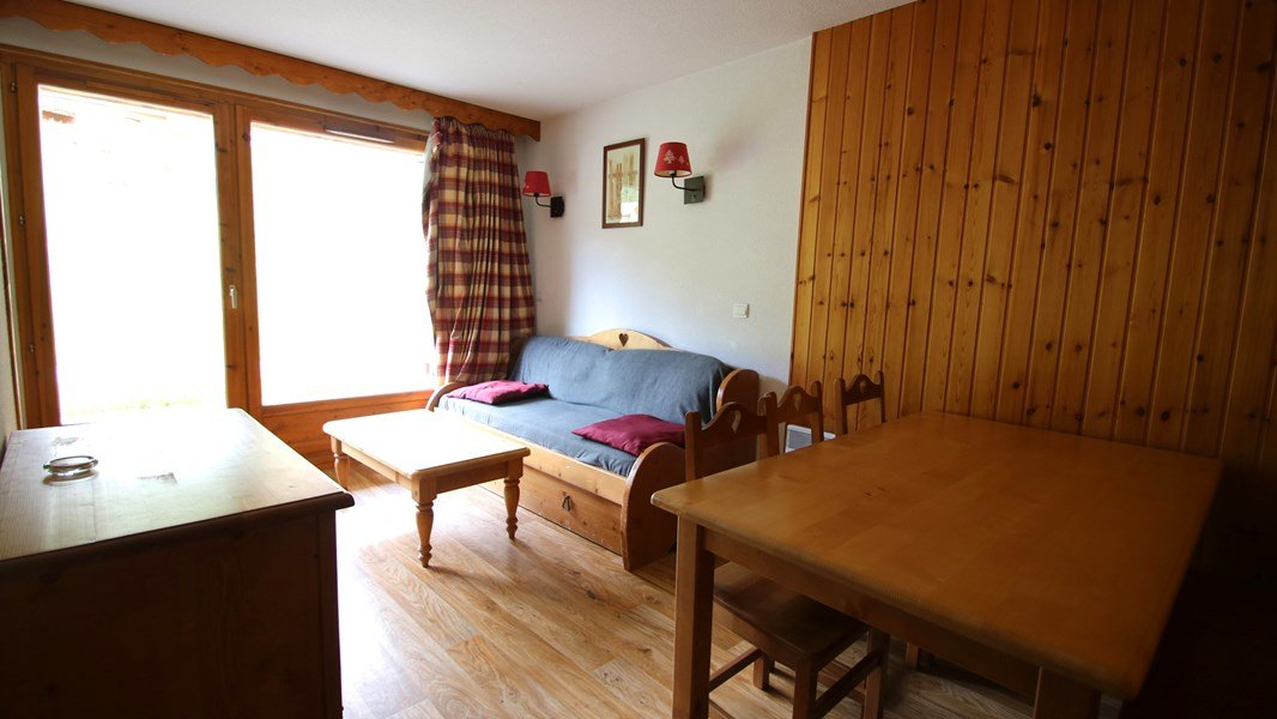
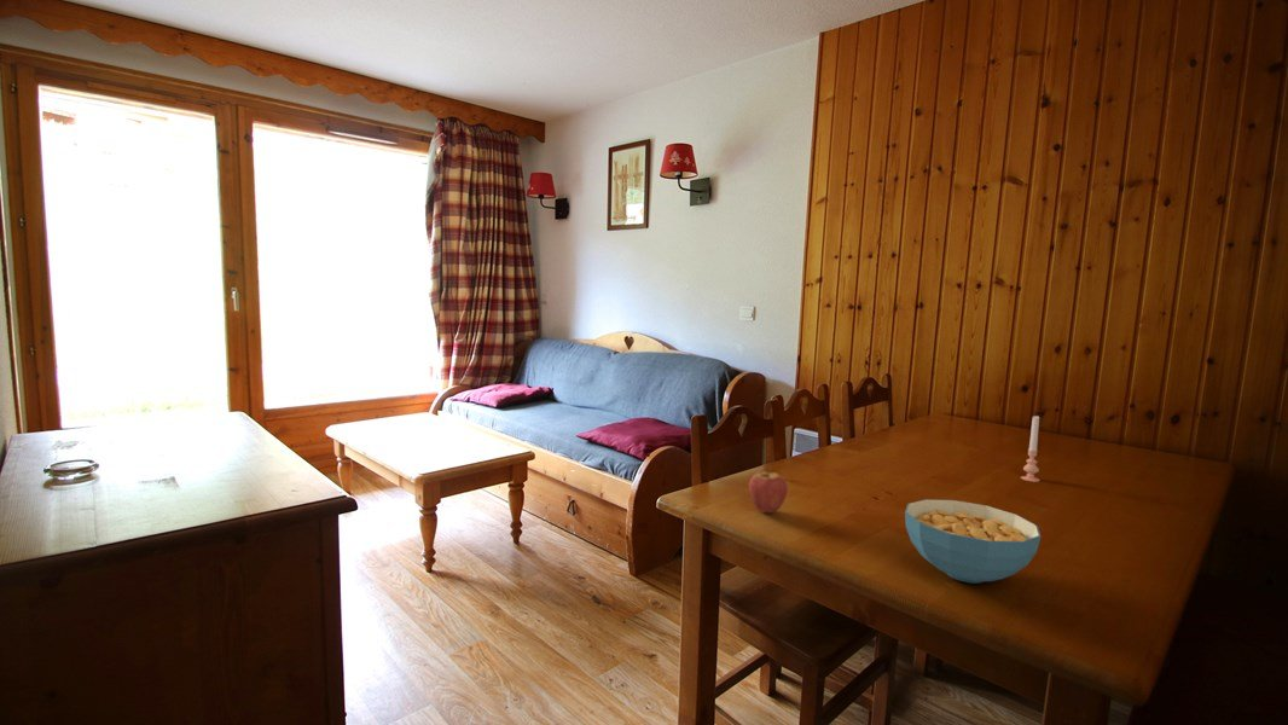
+ candle [1020,414,1042,483]
+ fruit [748,464,789,515]
+ cereal bowl [904,498,1042,585]
